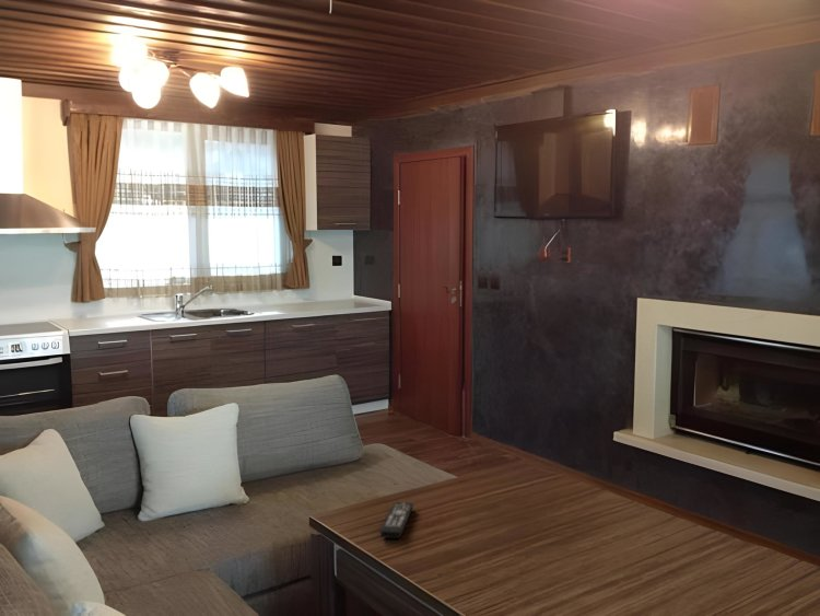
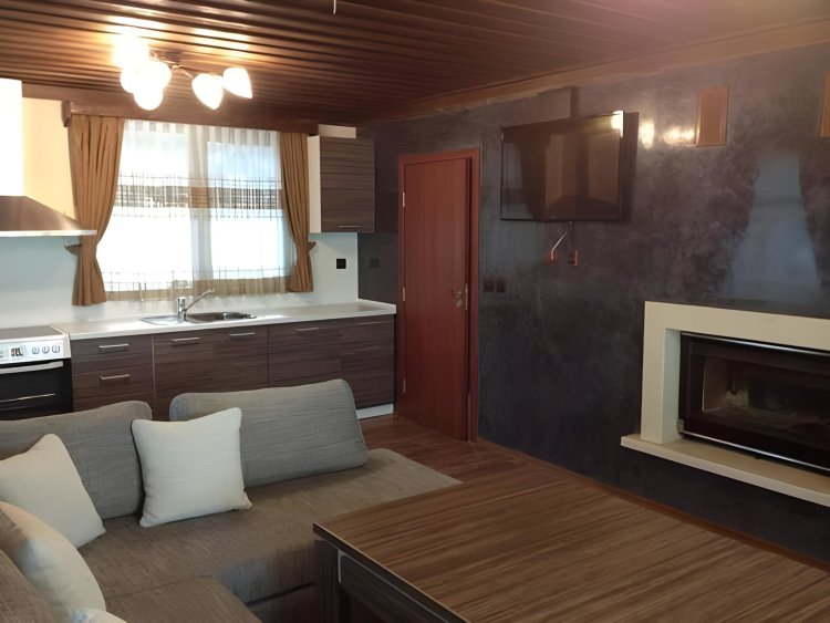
- remote control [379,501,414,539]
